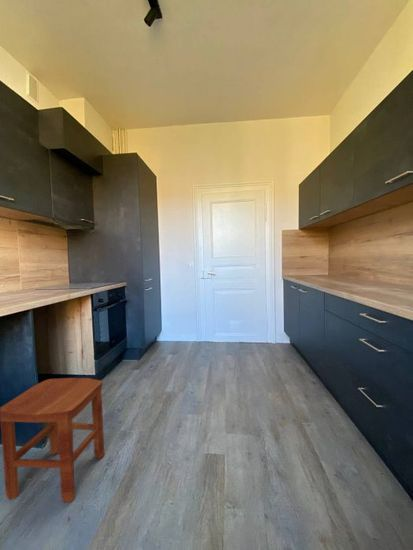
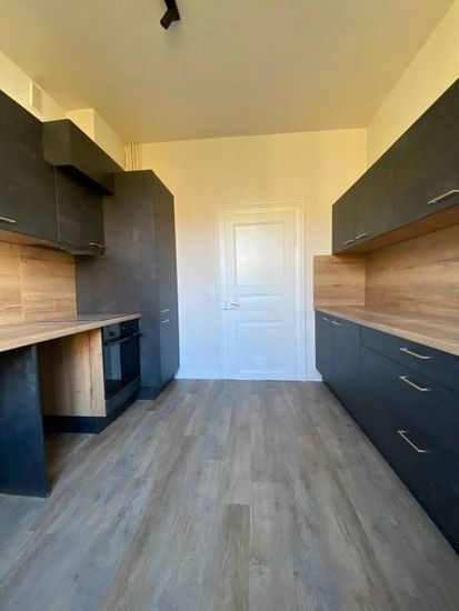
- stool [0,377,106,503]
